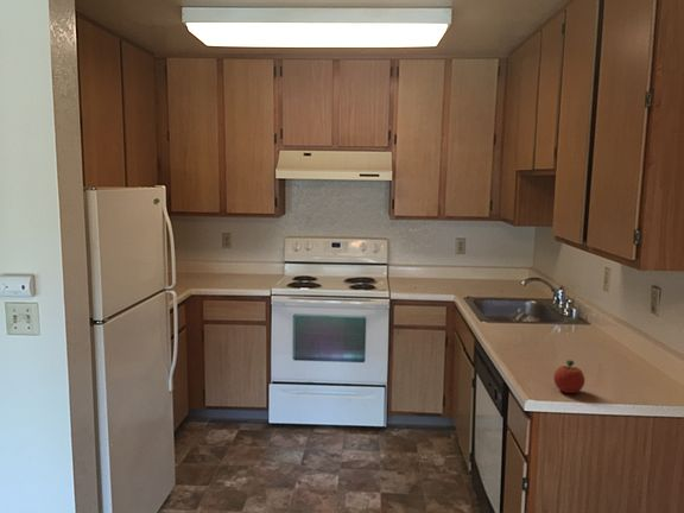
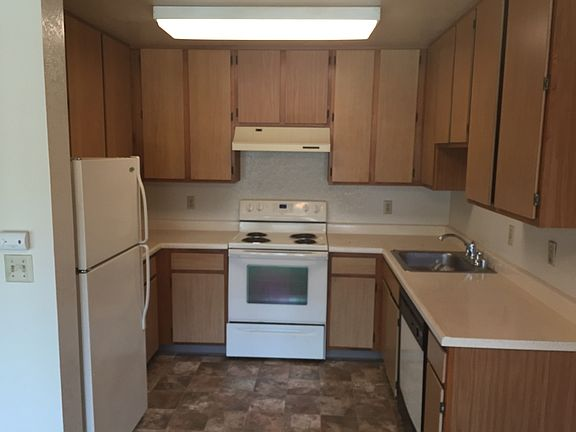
- fruit [552,360,585,394]
